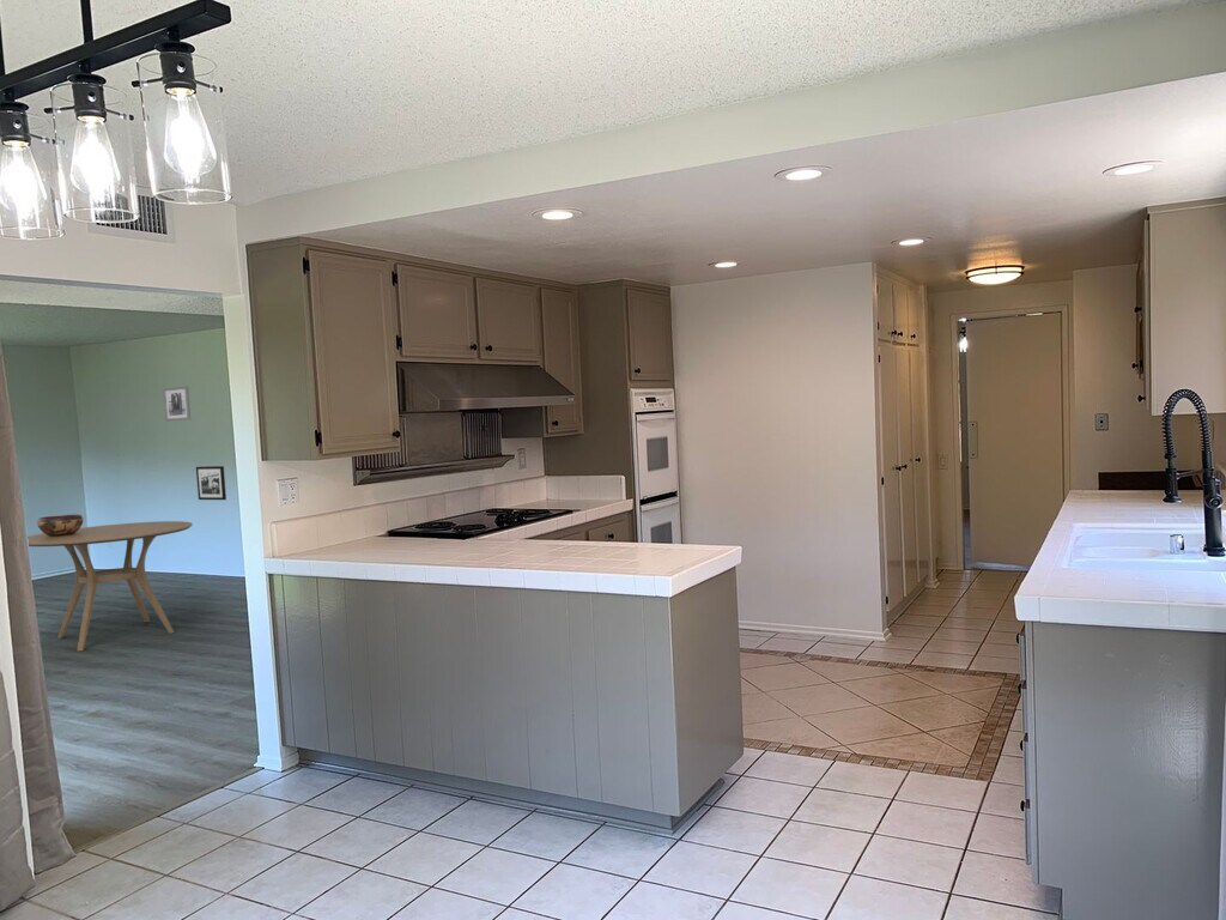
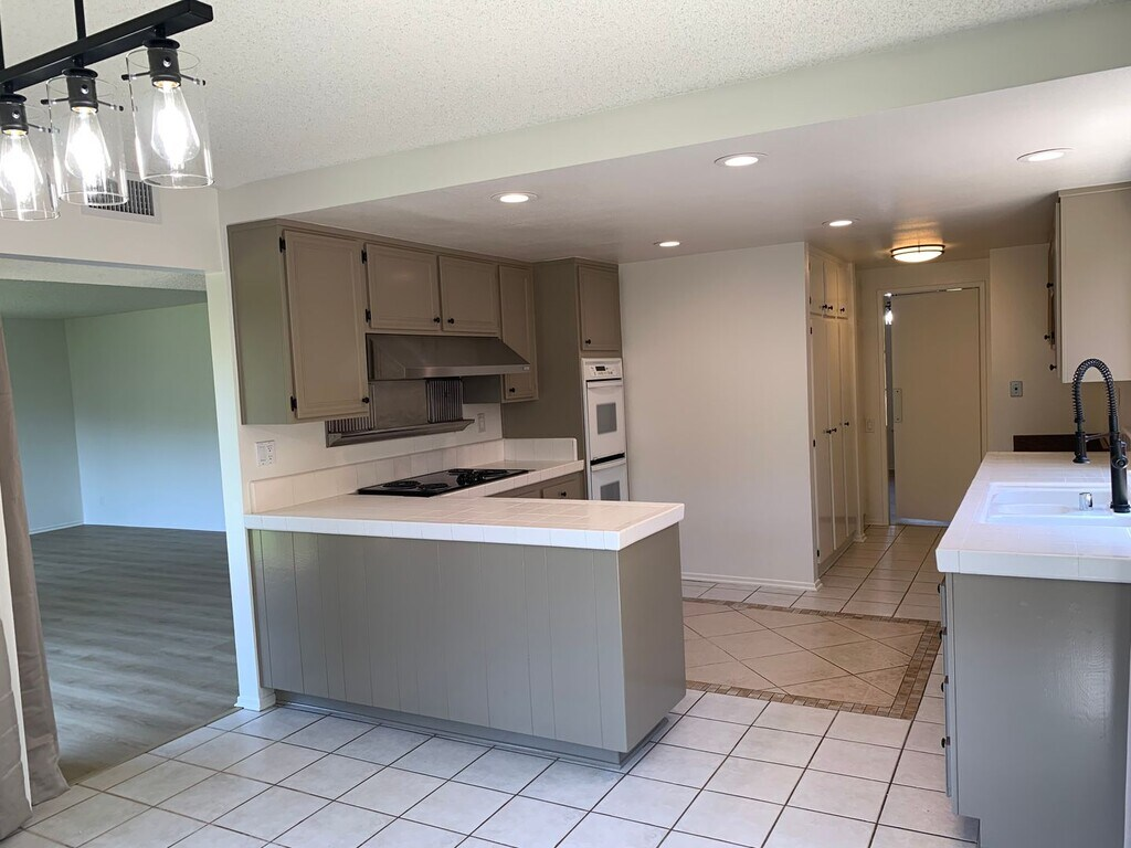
- dining table [26,520,194,652]
- picture frame [195,465,227,501]
- decorative bowl [36,513,84,537]
- wall art [162,386,192,423]
